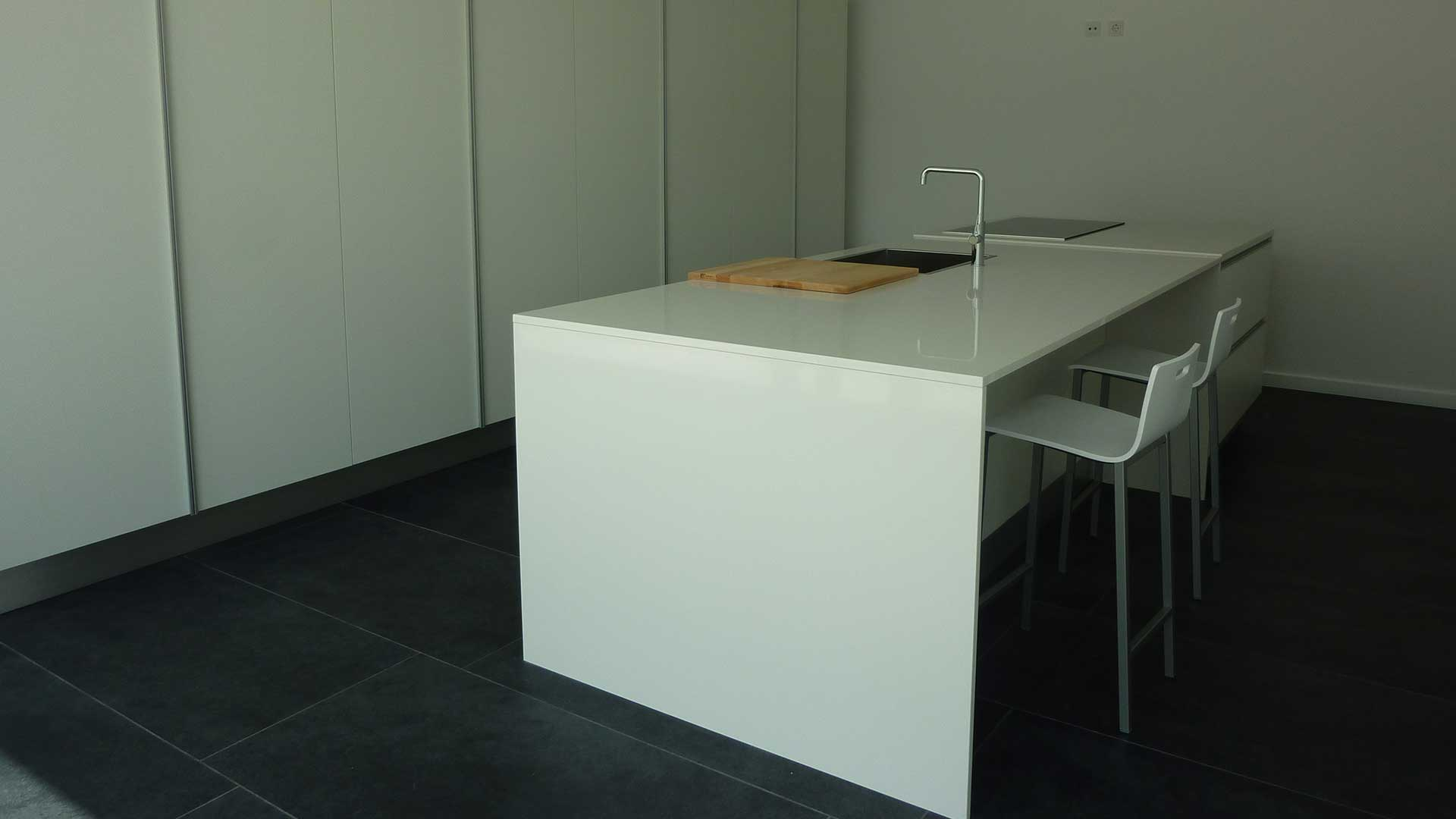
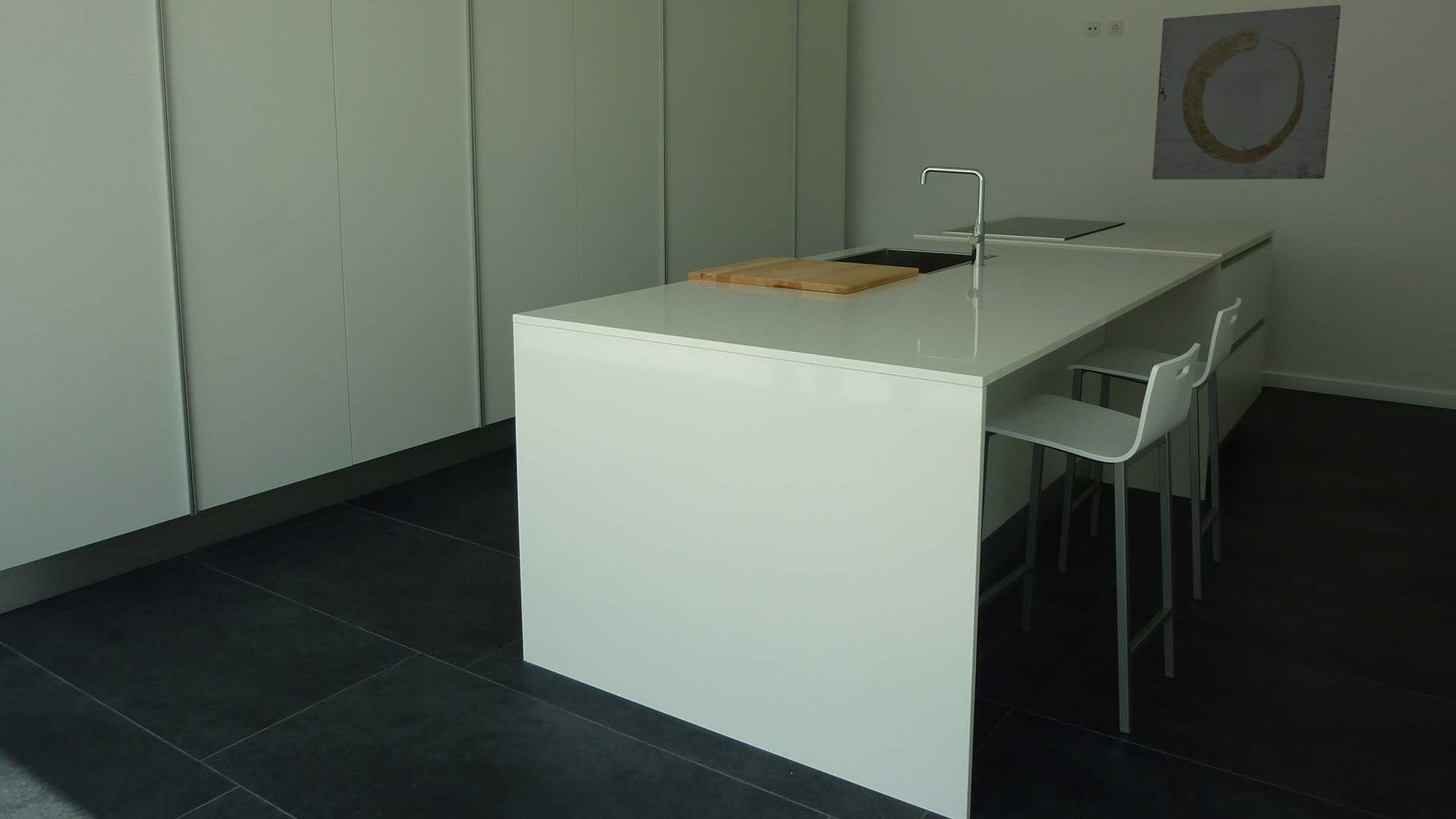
+ wall art [1152,5,1341,180]
